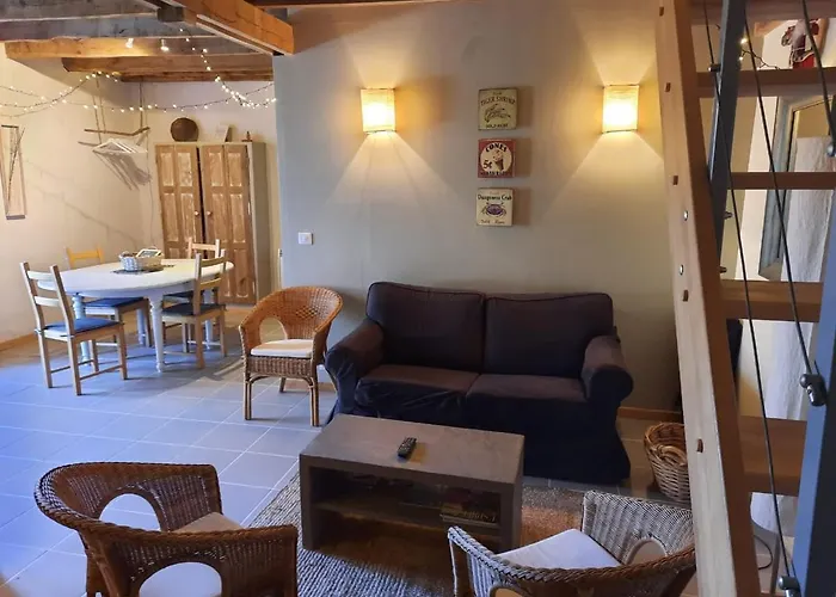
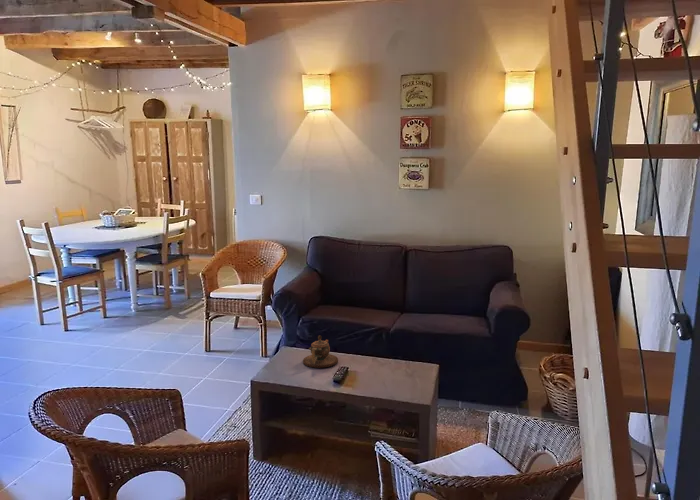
+ teapot [302,335,339,369]
